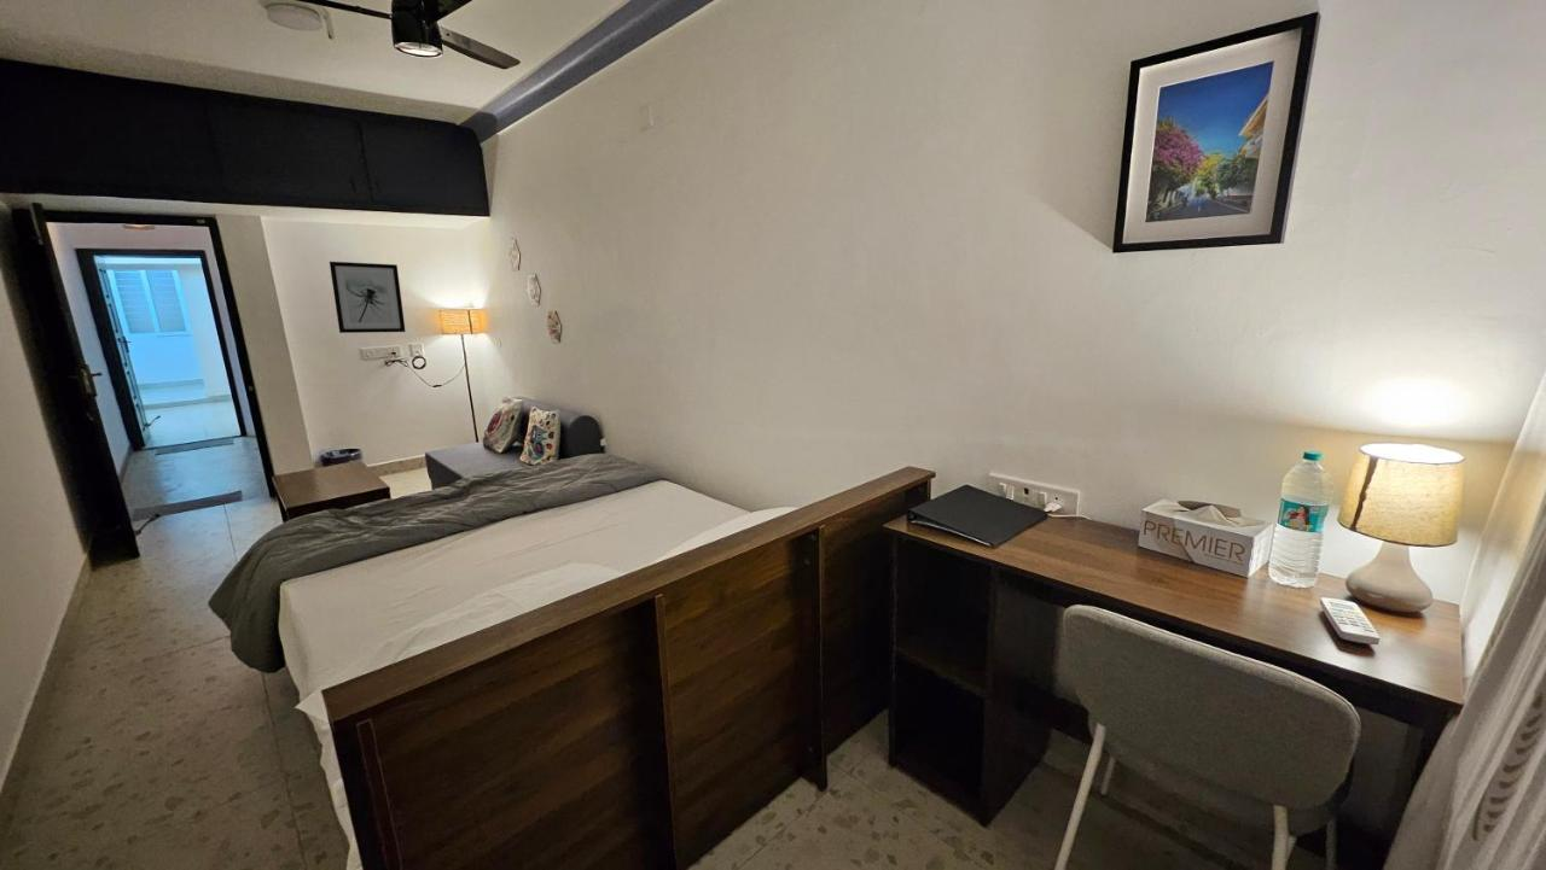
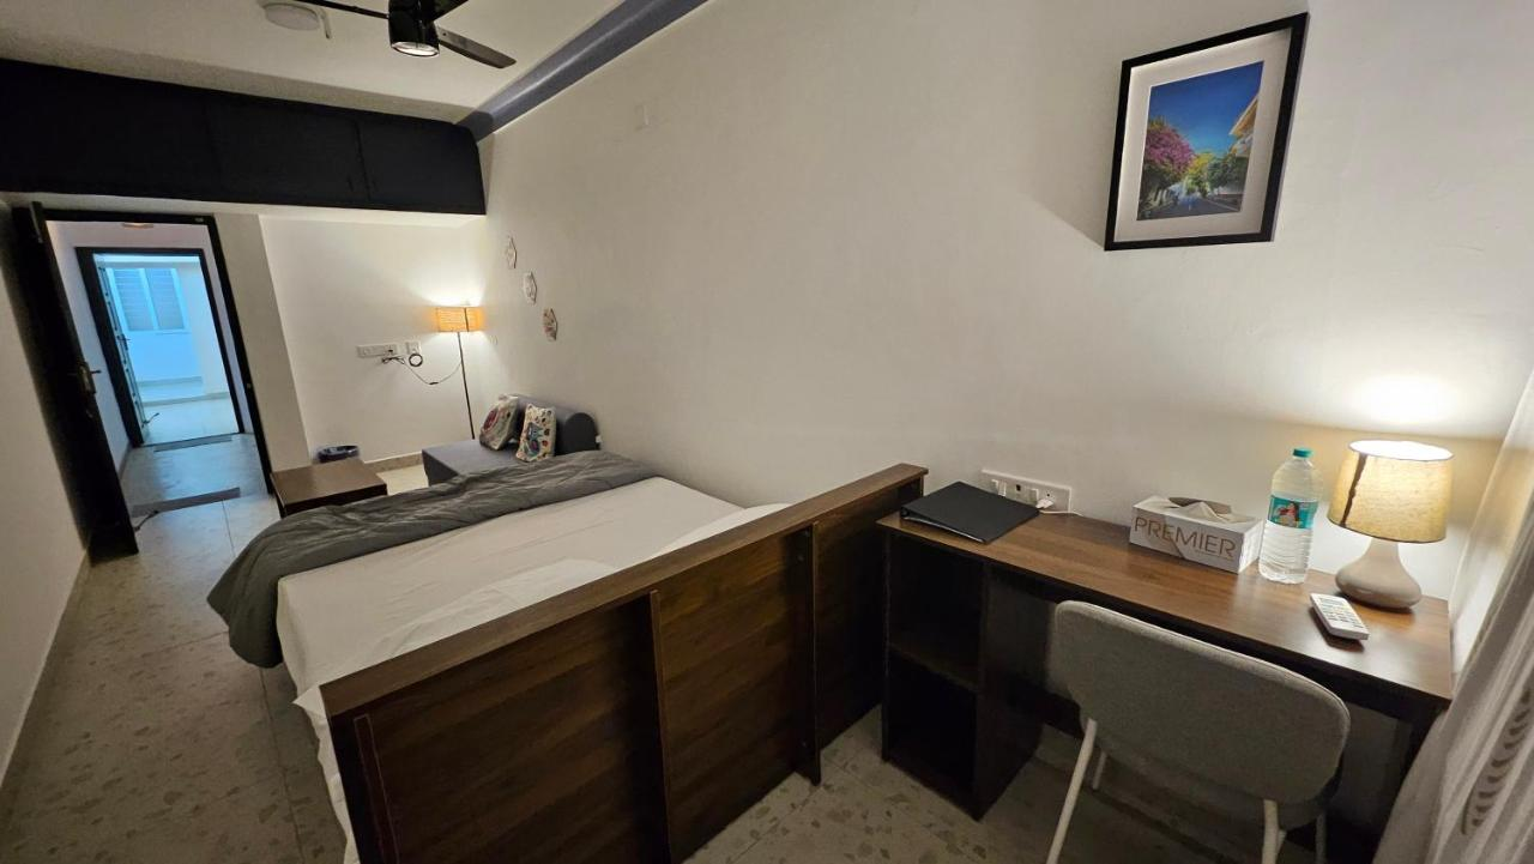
- wall art [329,261,407,334]
